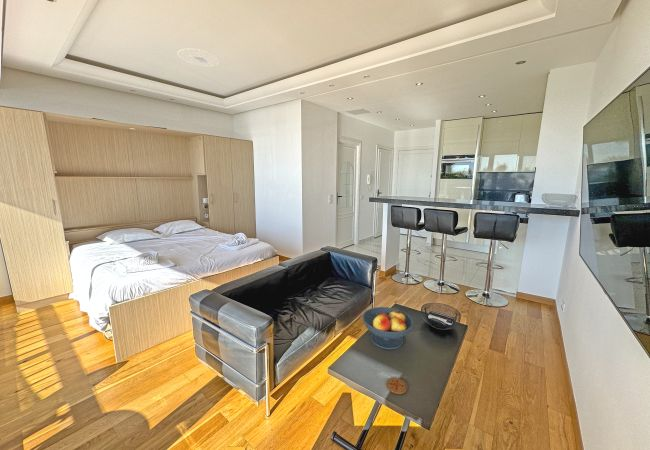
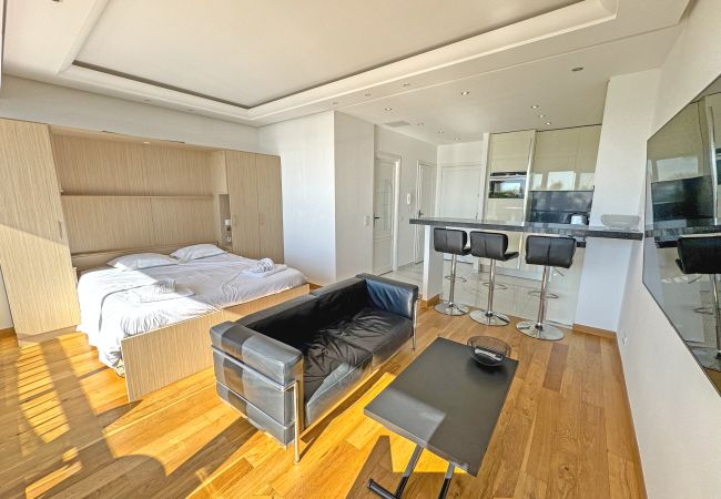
- ceiling light [177,48,220,68]
- fruit bowl [361,306,415,350]
- coaster [385,377,408,395]
